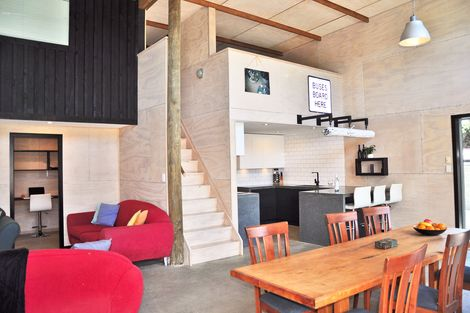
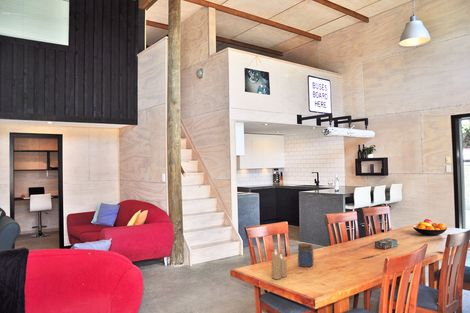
+ candle [270,249,288,280]
+ jar [297,242,315,268]
